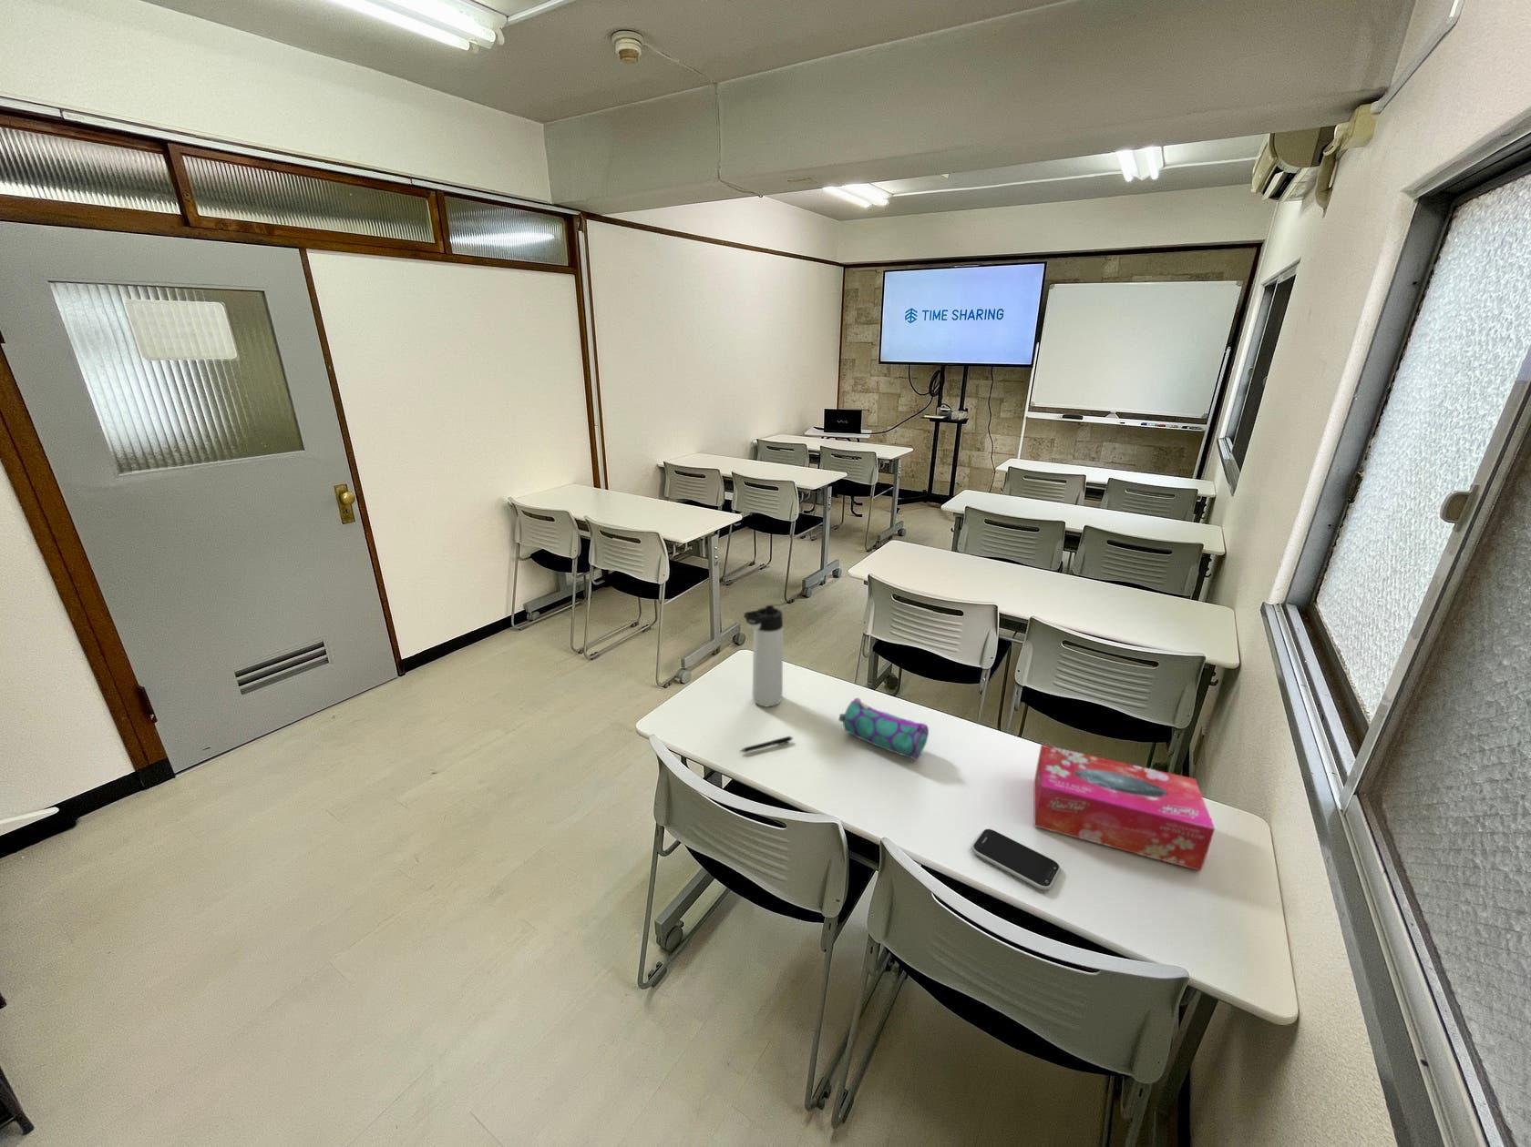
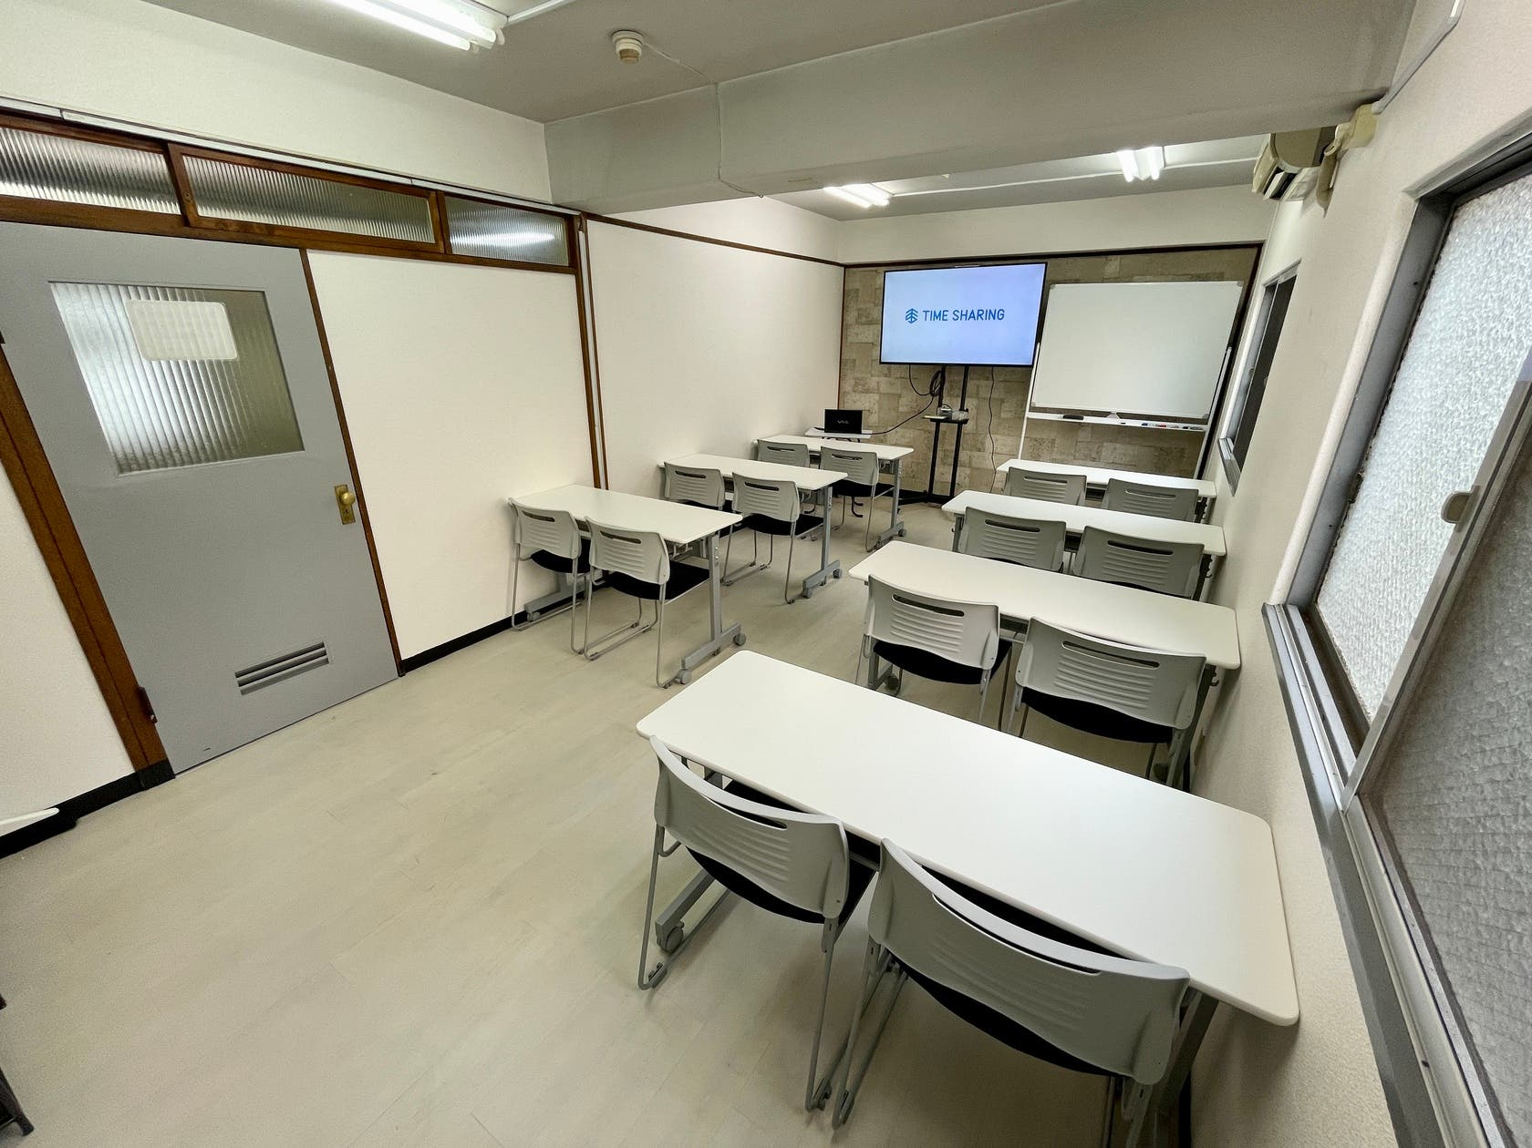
- smartphone [970,829,1062,892]
- thermos bottle [743,605,784,707]
- pen [738,735,793,753]
- pencil case [838,698,929,761]
- tissue box [1033,743,1215,872]
